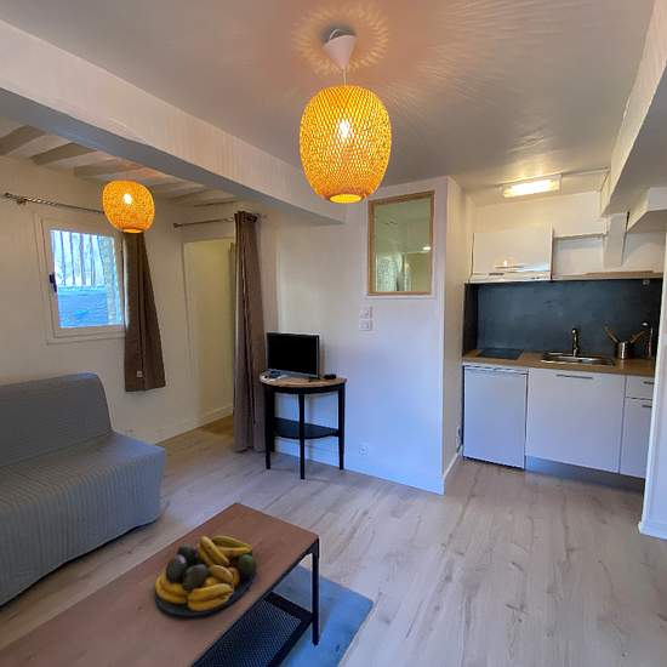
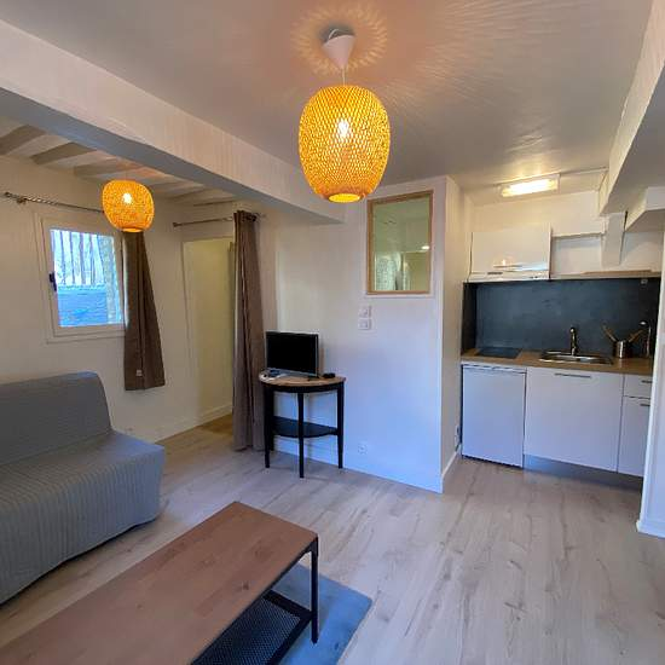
- fruit bowl [154,535,258,617]
